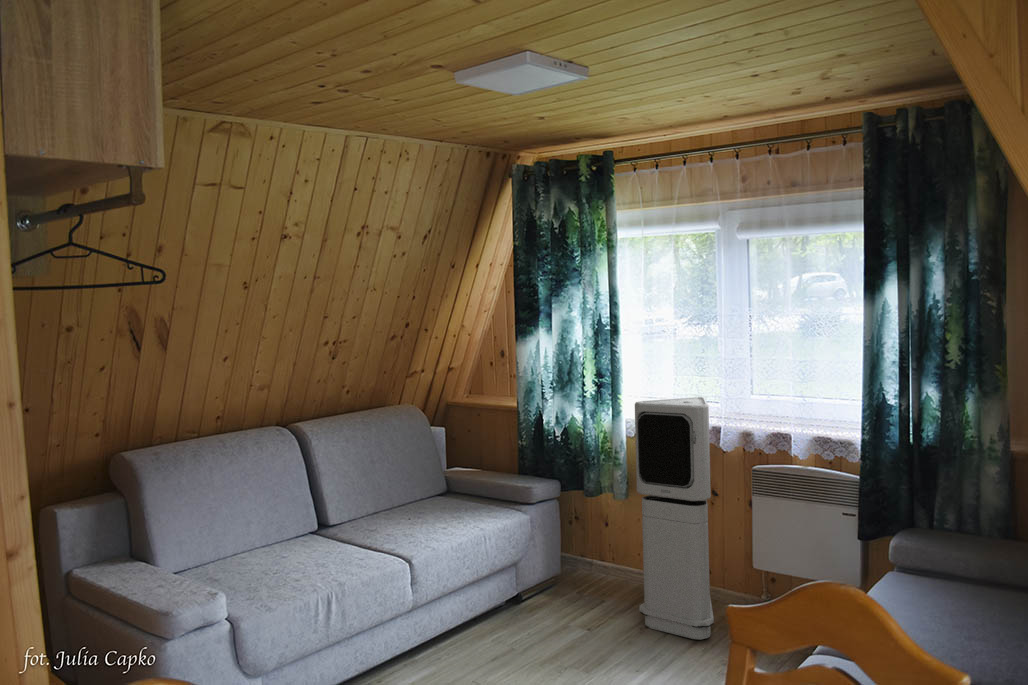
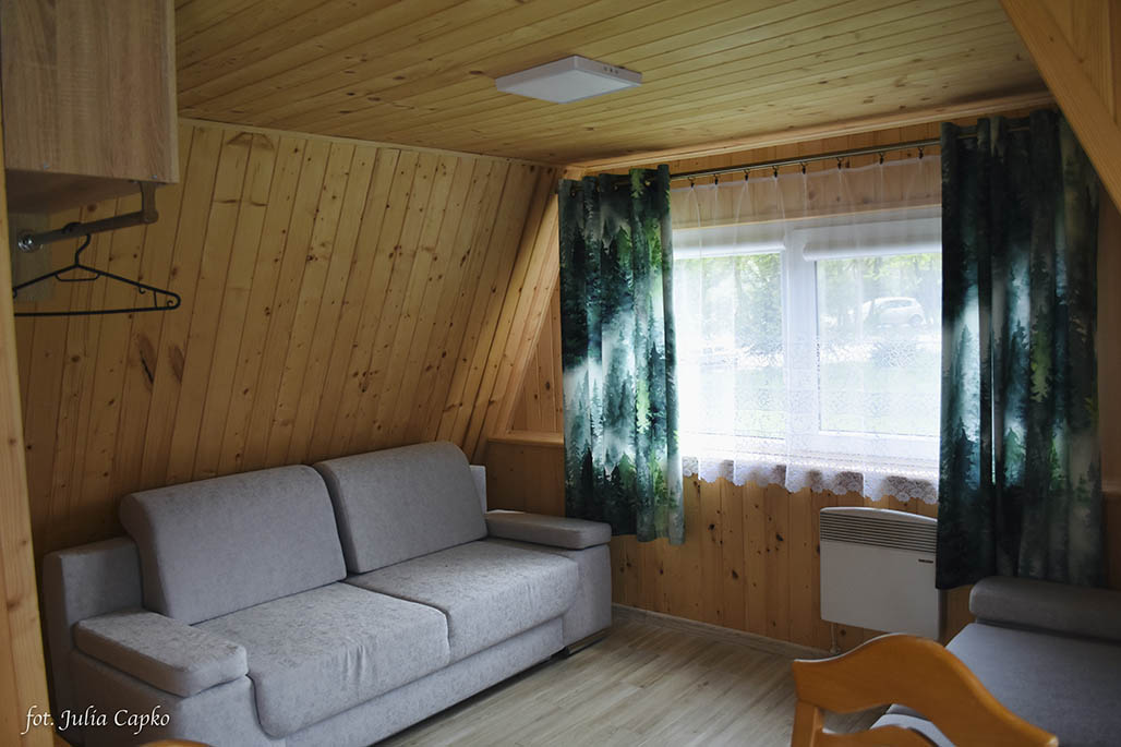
- air purifier [634,396,715,640]
